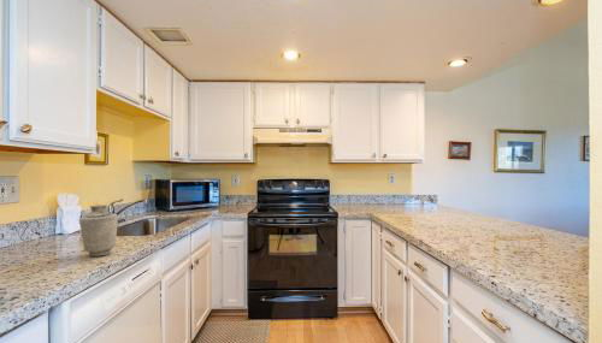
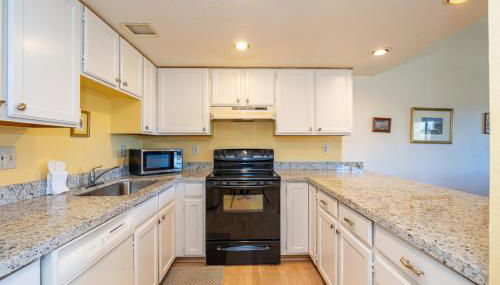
- vase [78,203,119,258]
